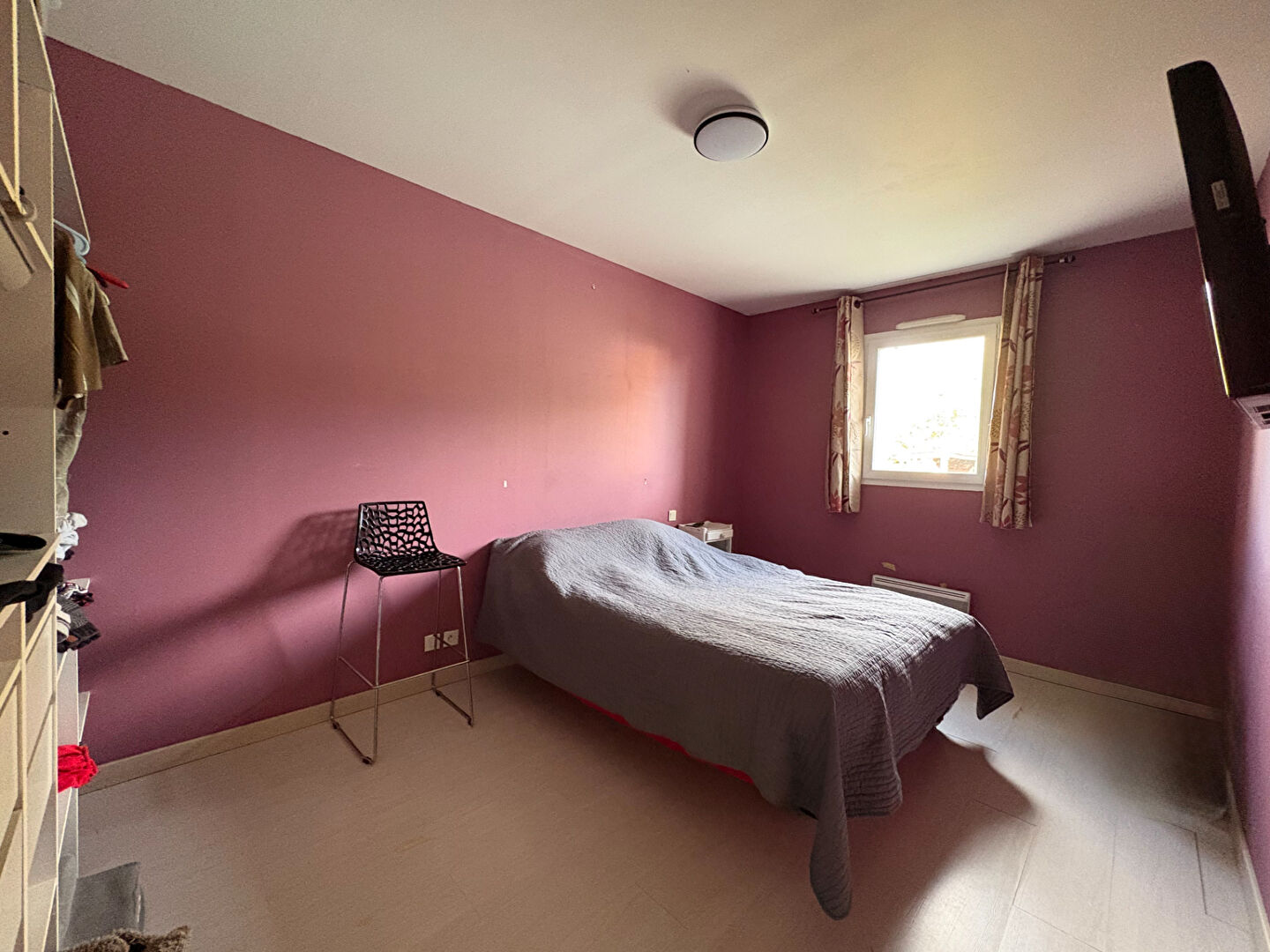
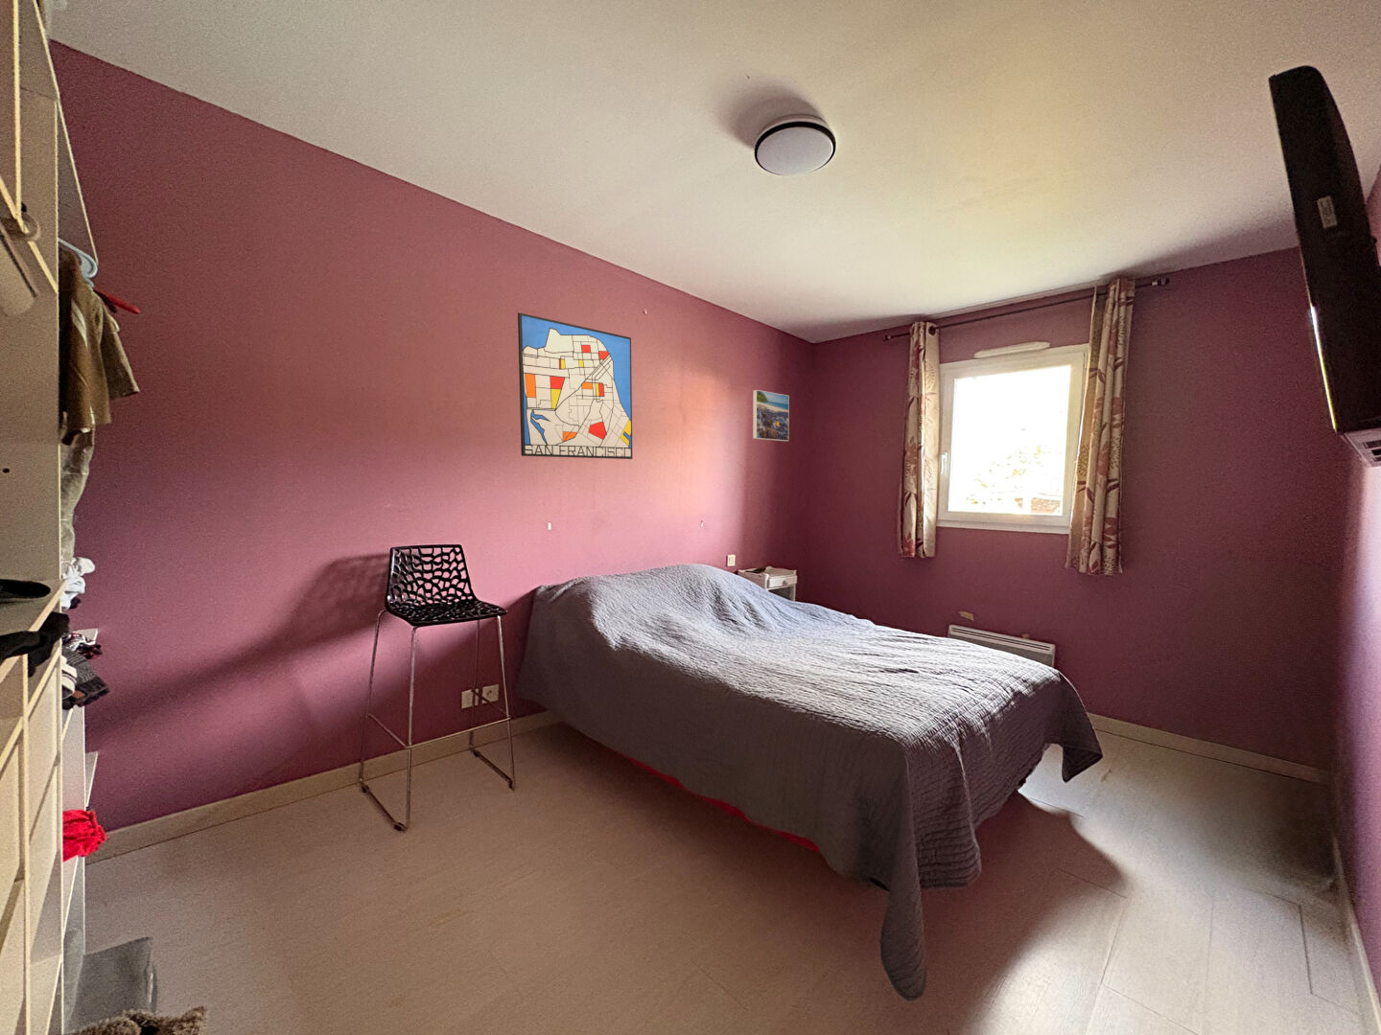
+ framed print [751,389,791,441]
+ wall art [517,311,633,460]
